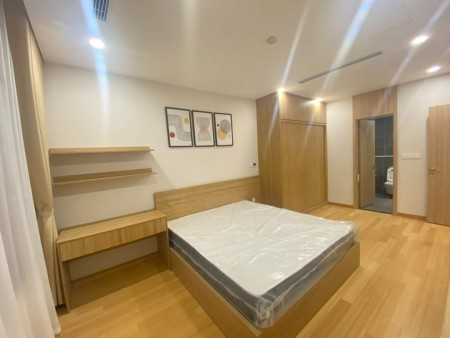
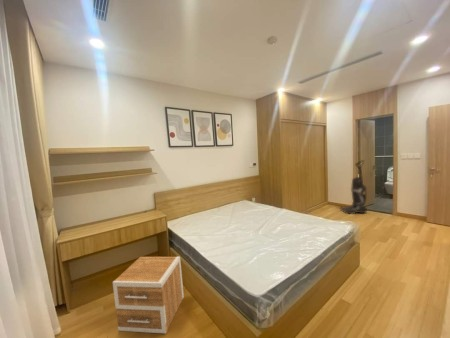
+ nightstand [112,256,185,334]
+ vacuum cleaner [339,159,368,215]
